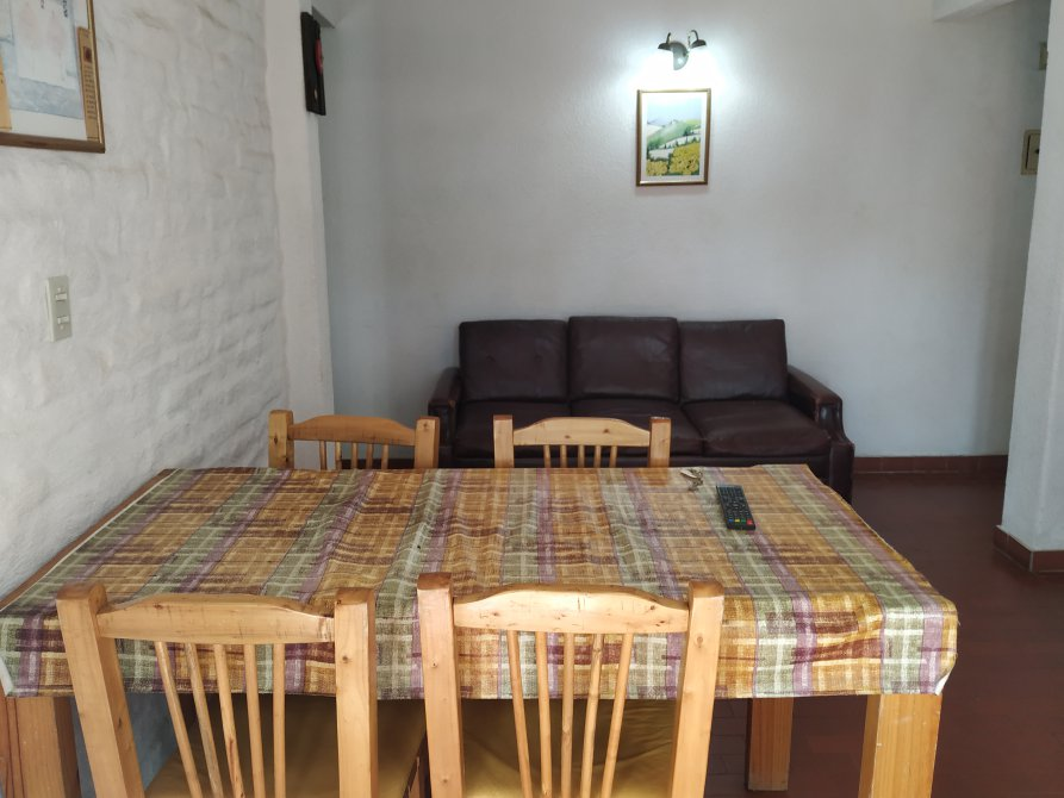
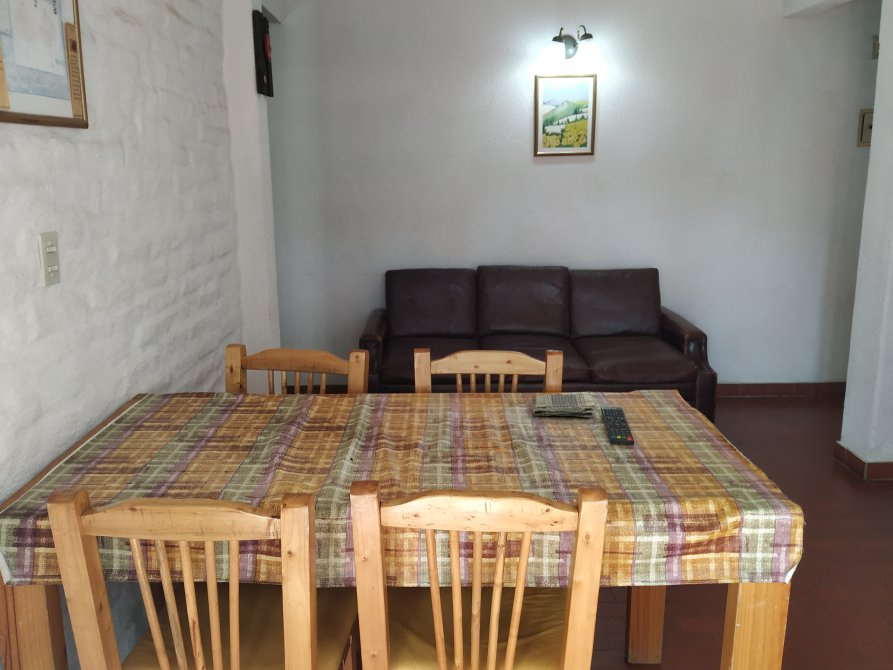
+ dish towel [532,393,597,418]
